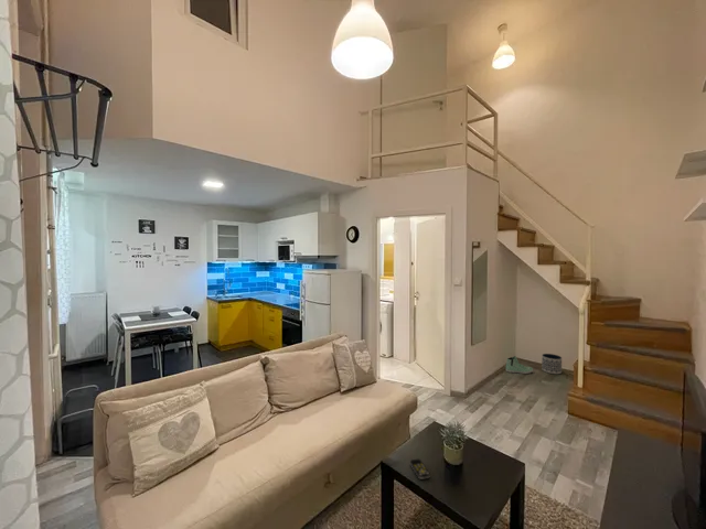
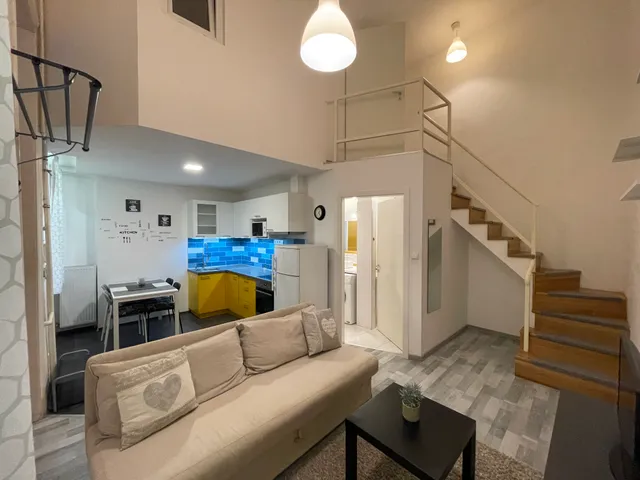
- remote control [409,458,431,481]
- sneaker [505,355,534,375]
- planter [541,353,563,375]
